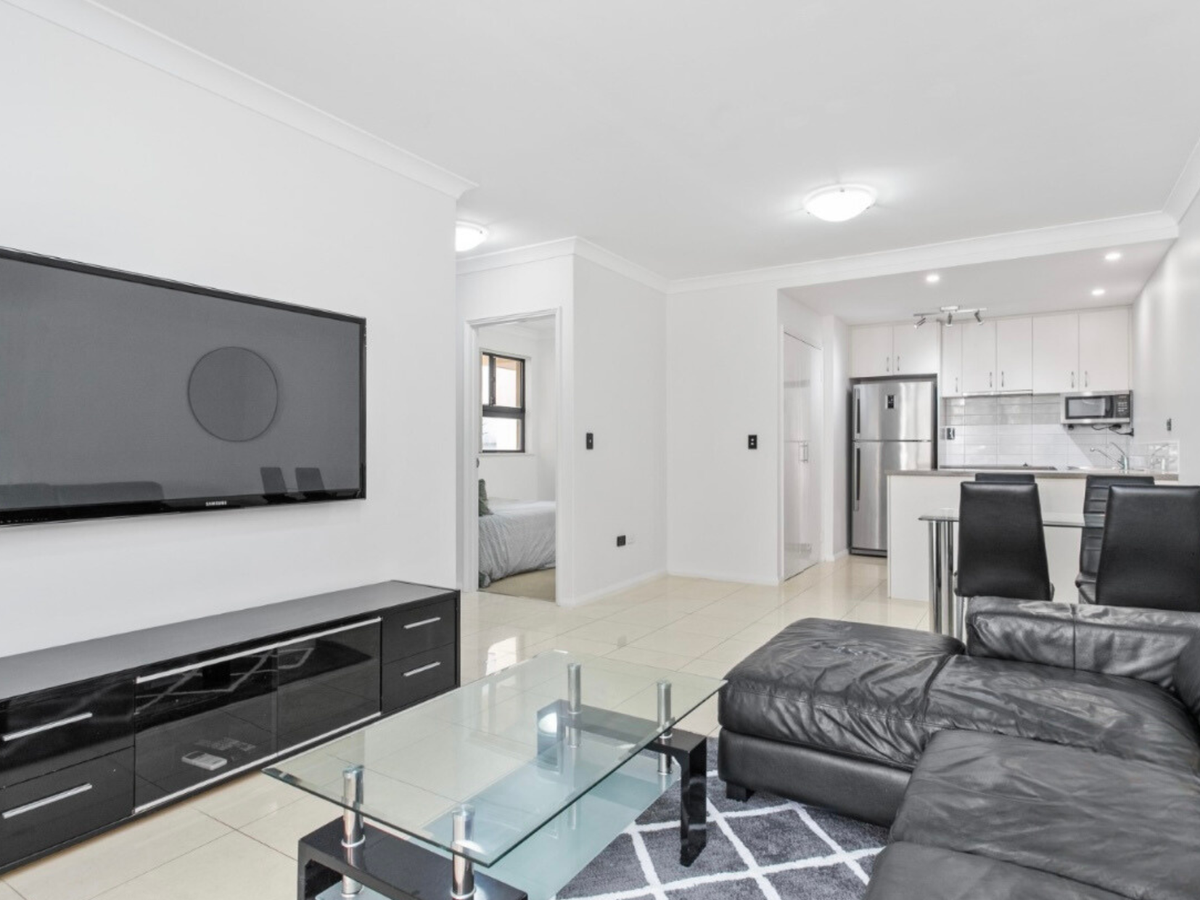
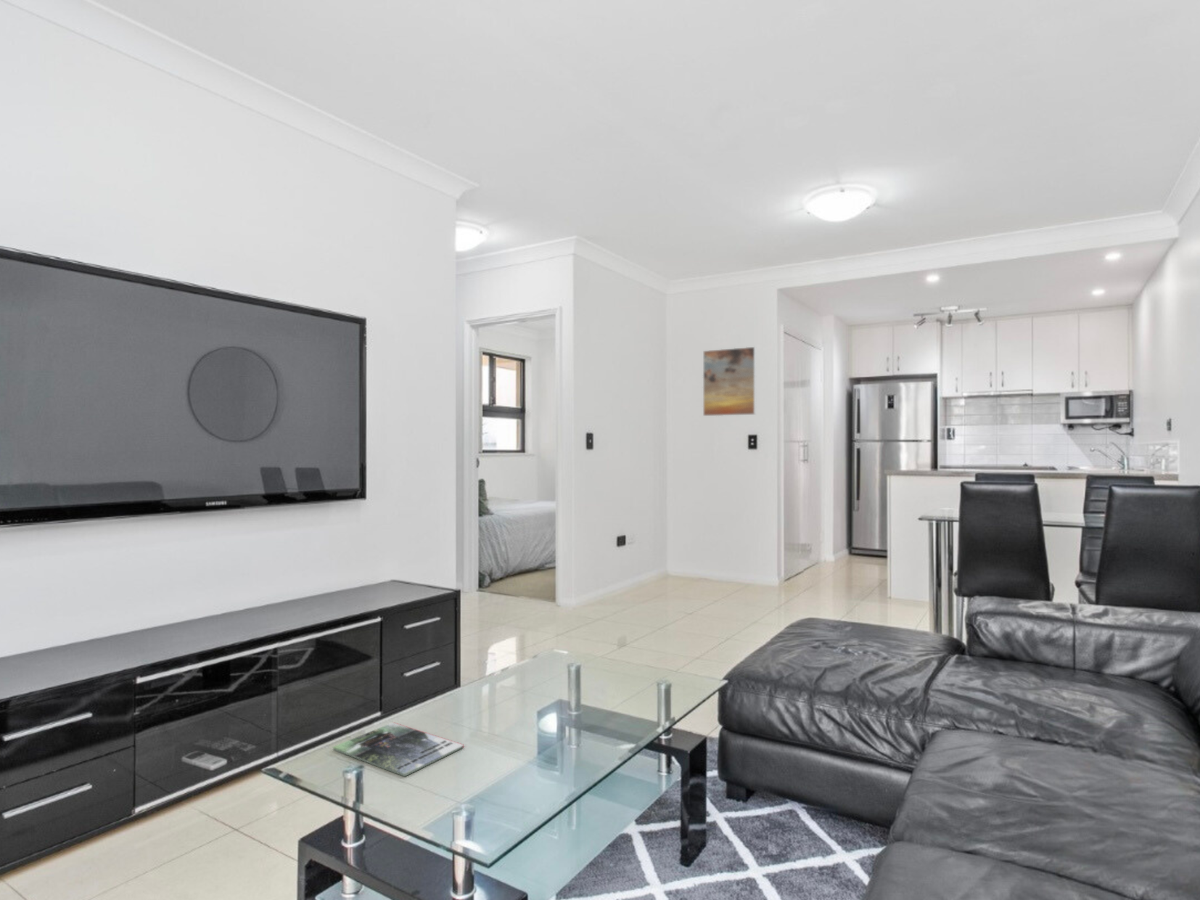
+ magazine [332,721,465,777]
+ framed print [702,346,757,417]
